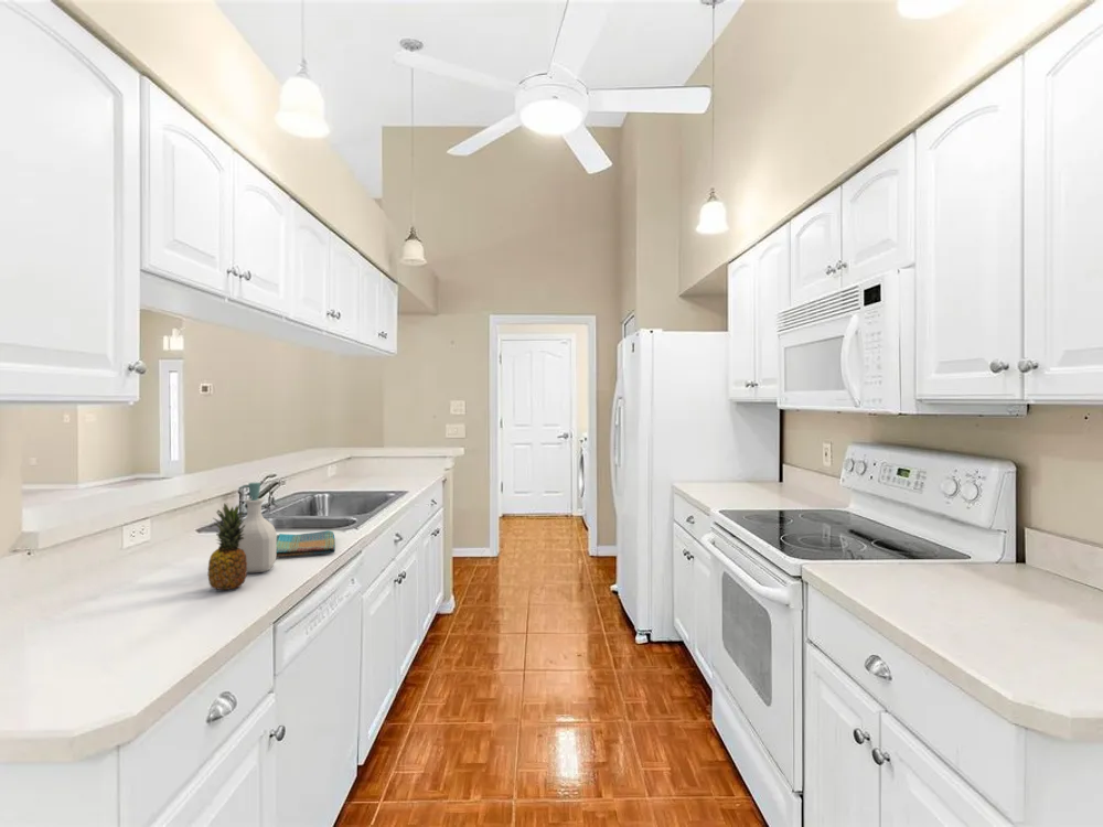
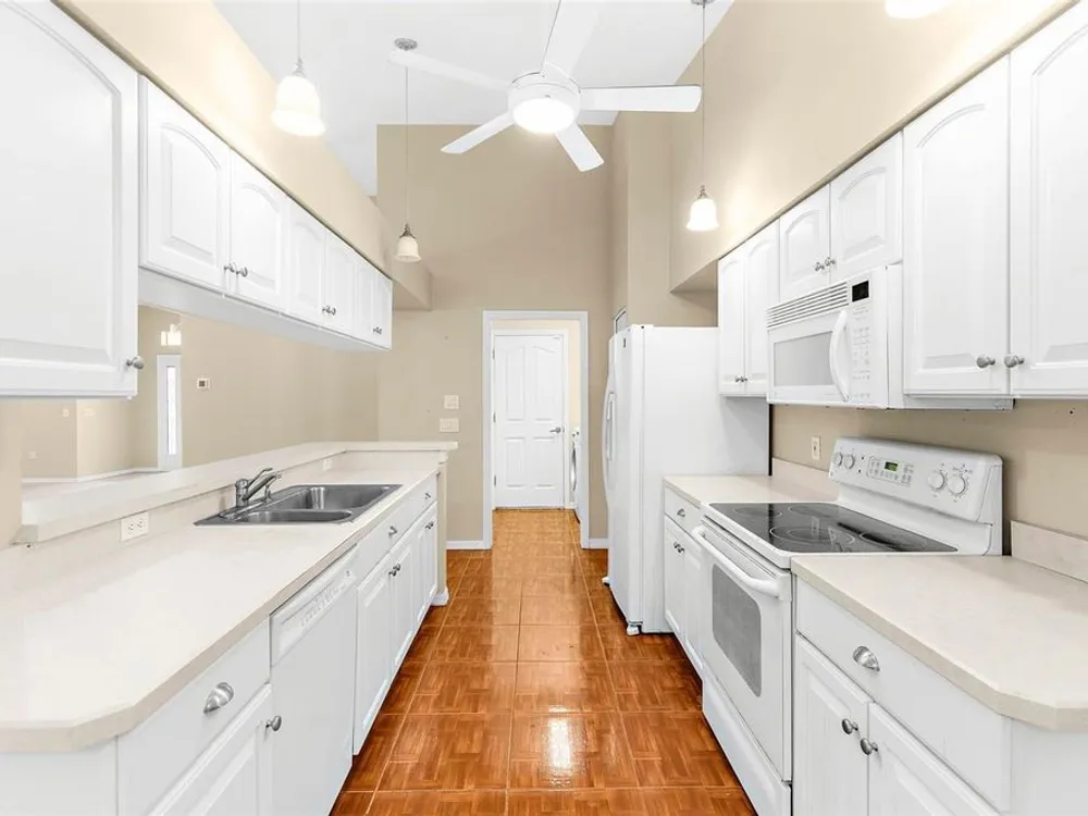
- dish towel [276,529,336,558]
- soap bottle [237,482,277,573]
- fruit [206,502,248,591]
